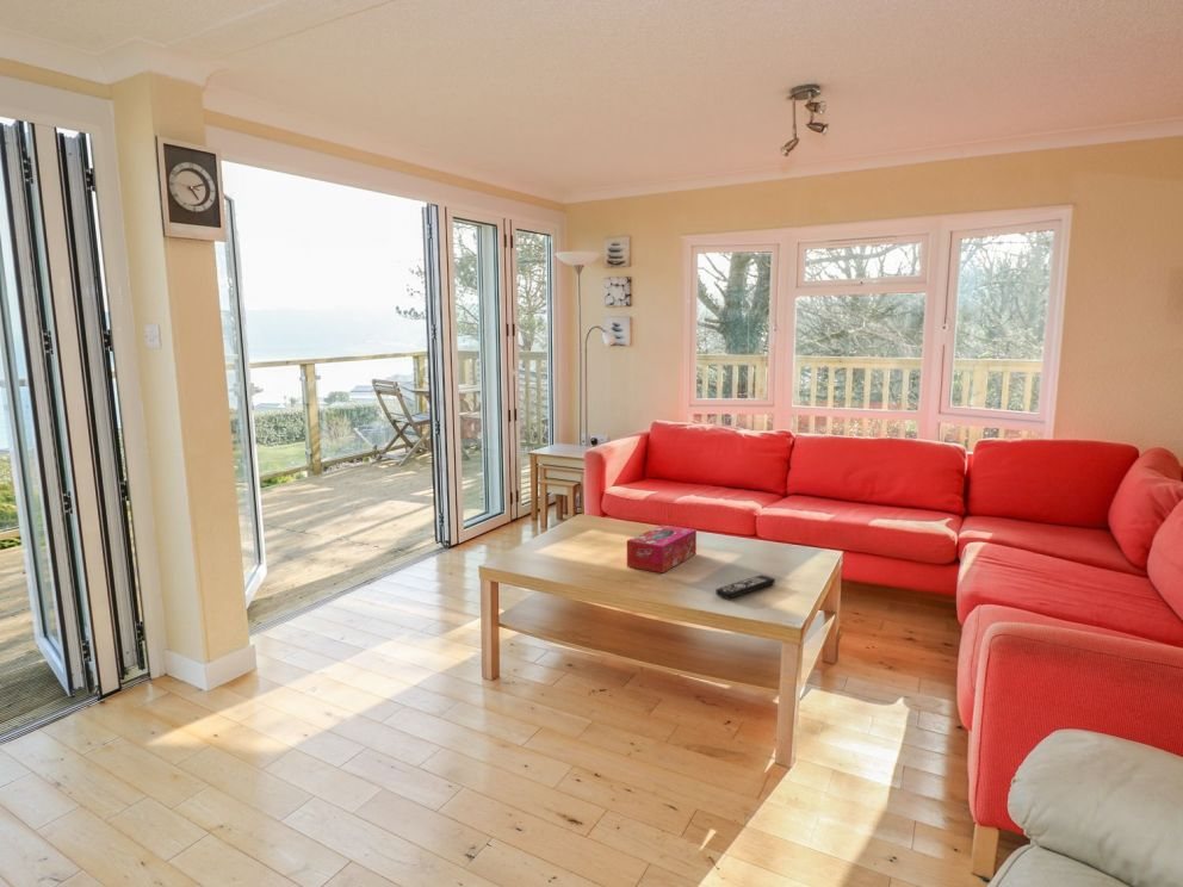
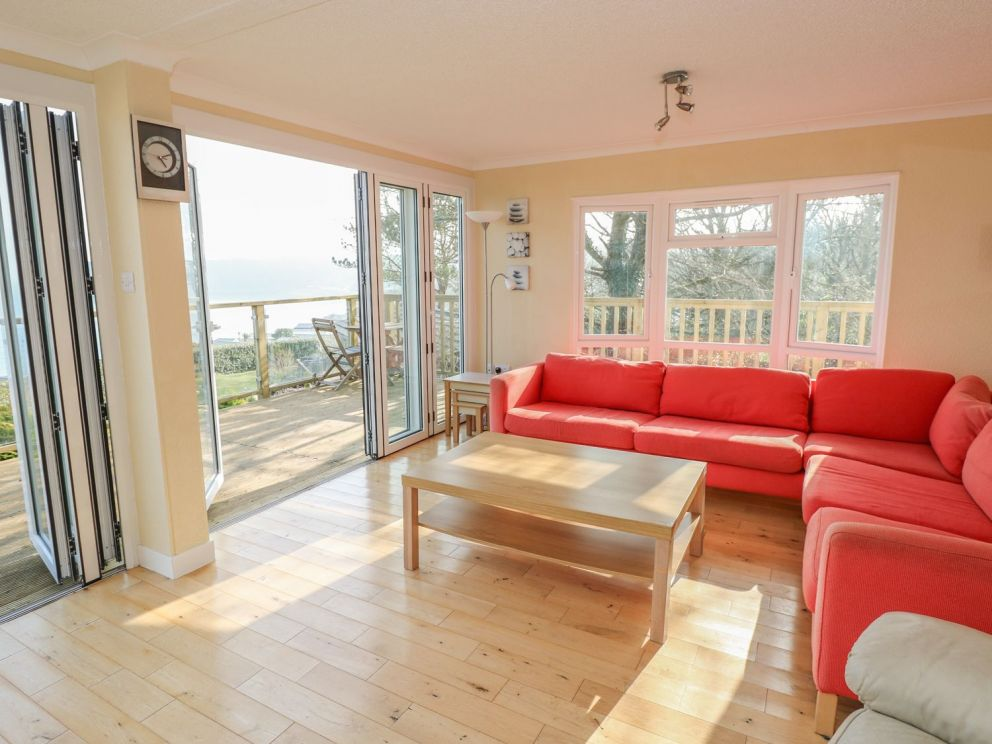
- tissue box [626,523,698,573]
- remote control [714,573,776,600]
